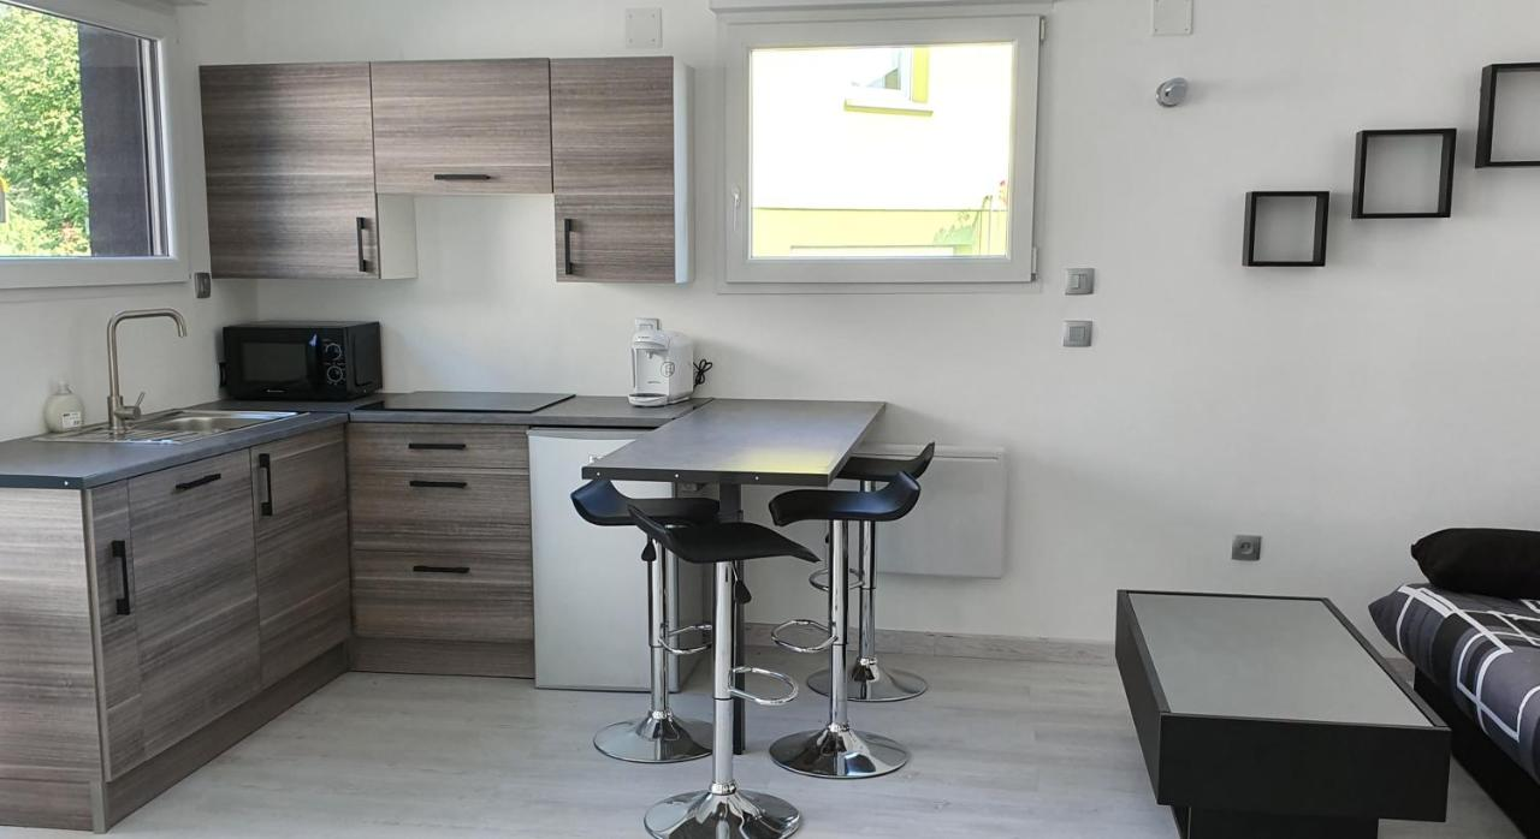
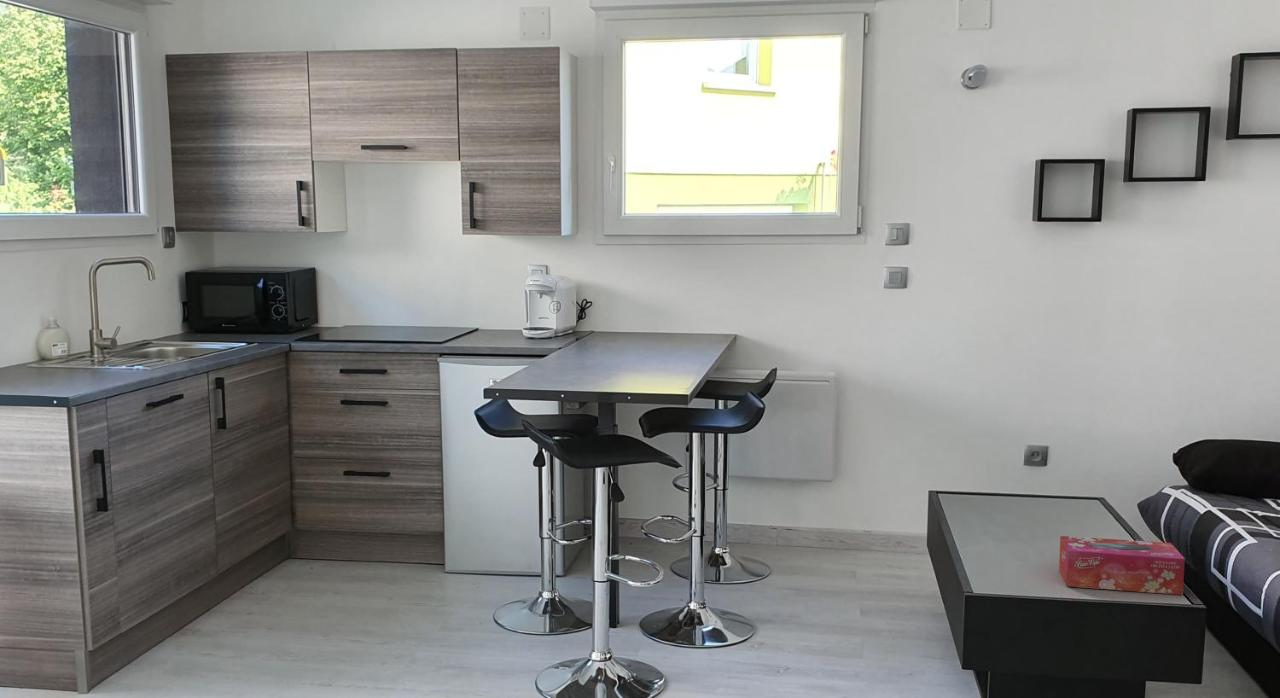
+ tissue box [1058,535,1186,596]
